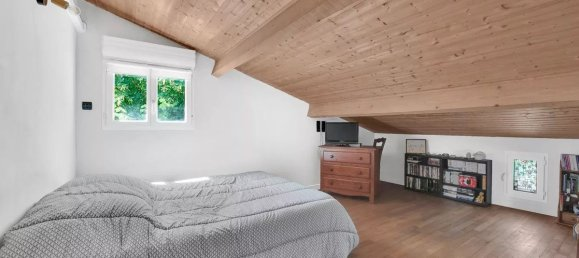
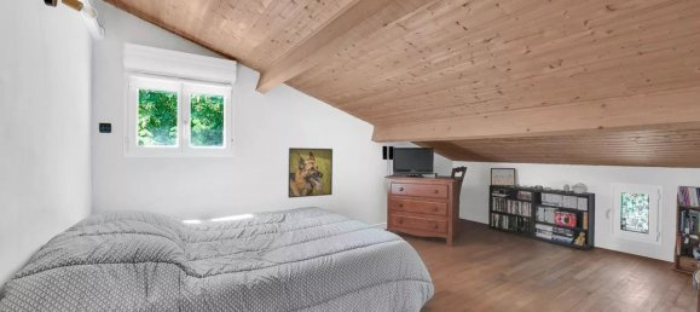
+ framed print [287,146,334,200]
